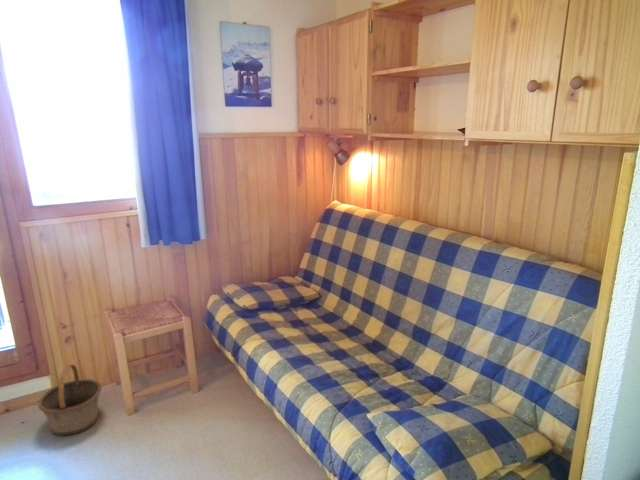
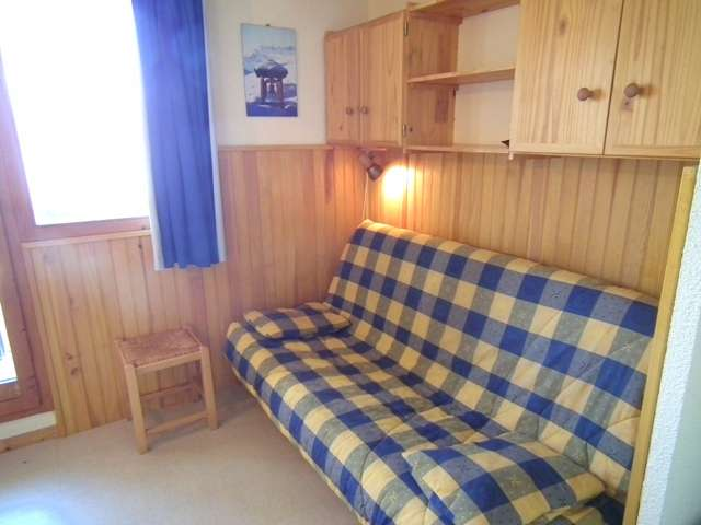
- basket [37,364,102,436]
